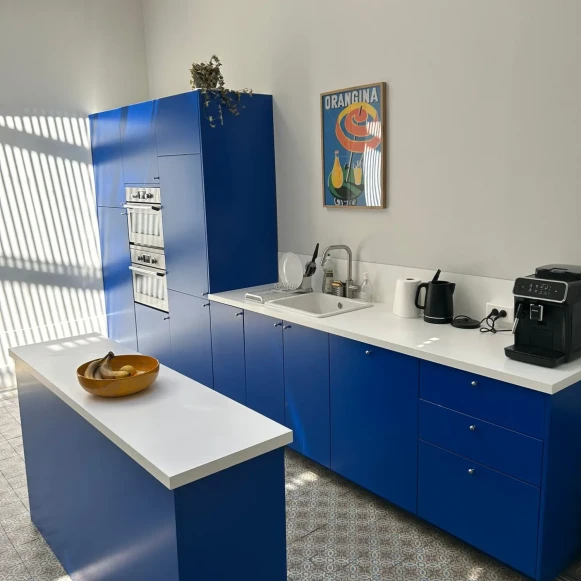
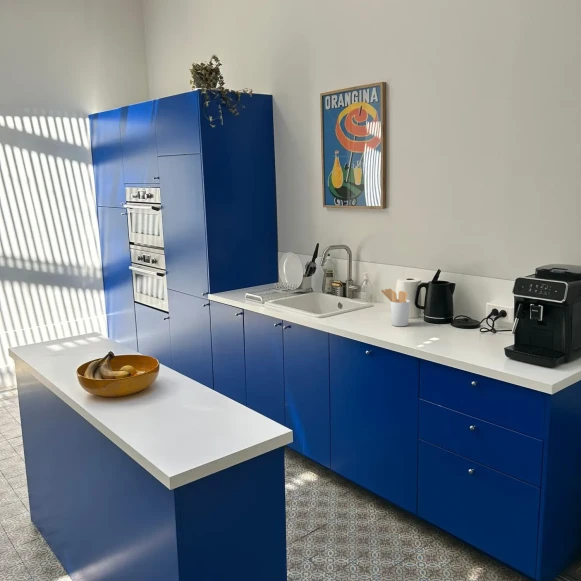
+ utensil holder [380,288,411,327]
